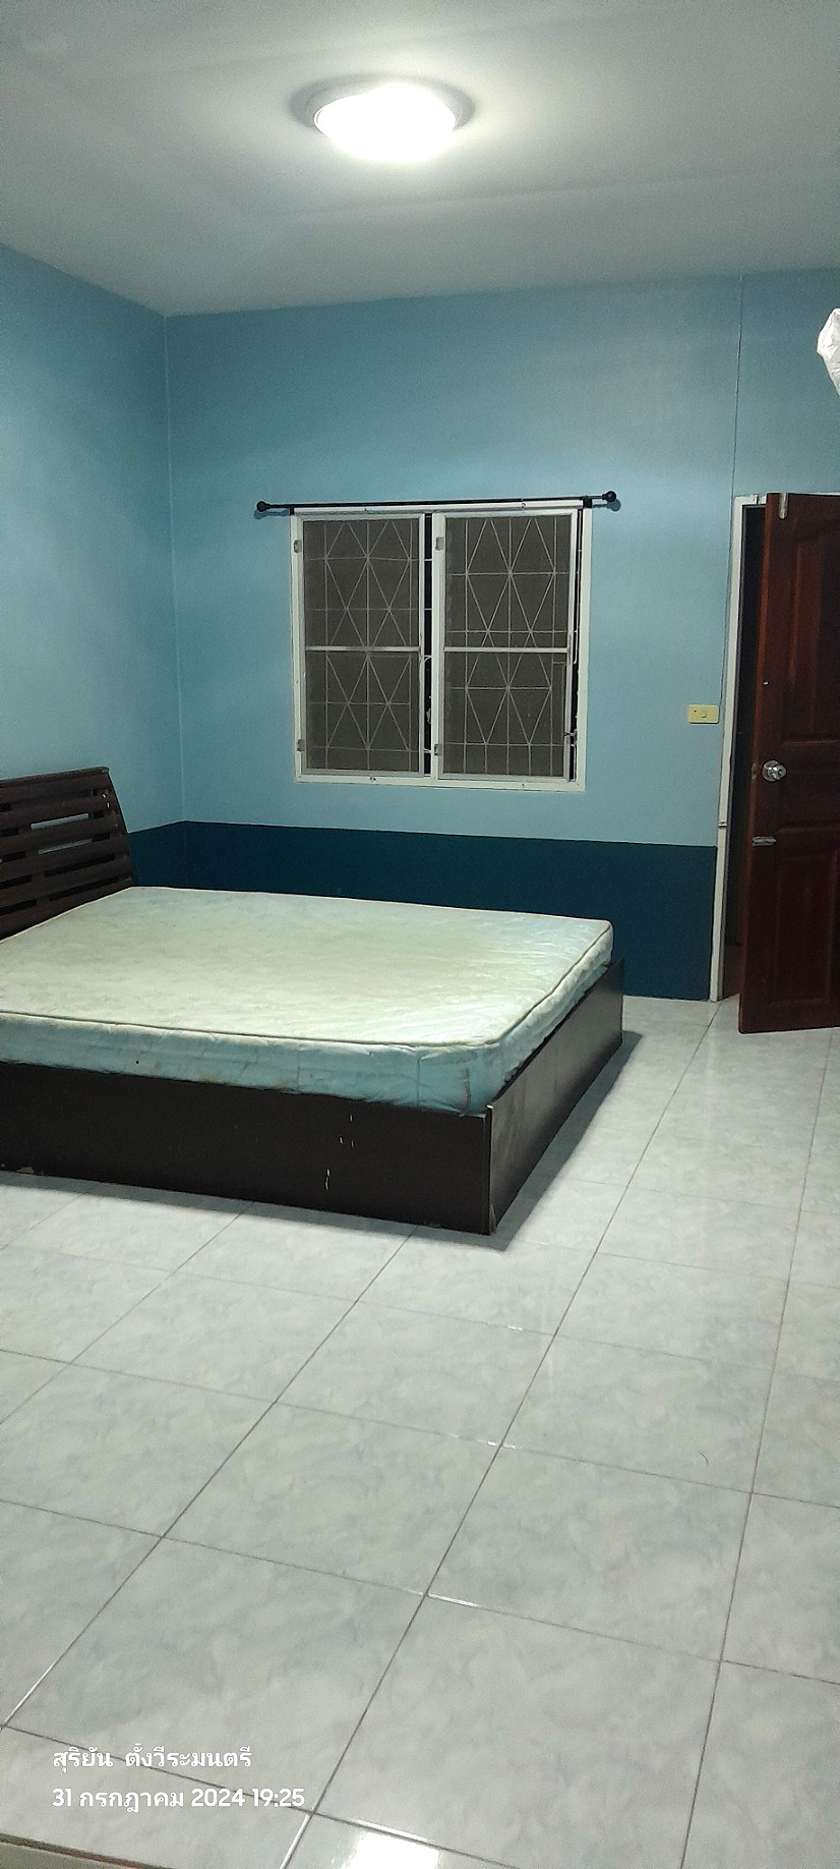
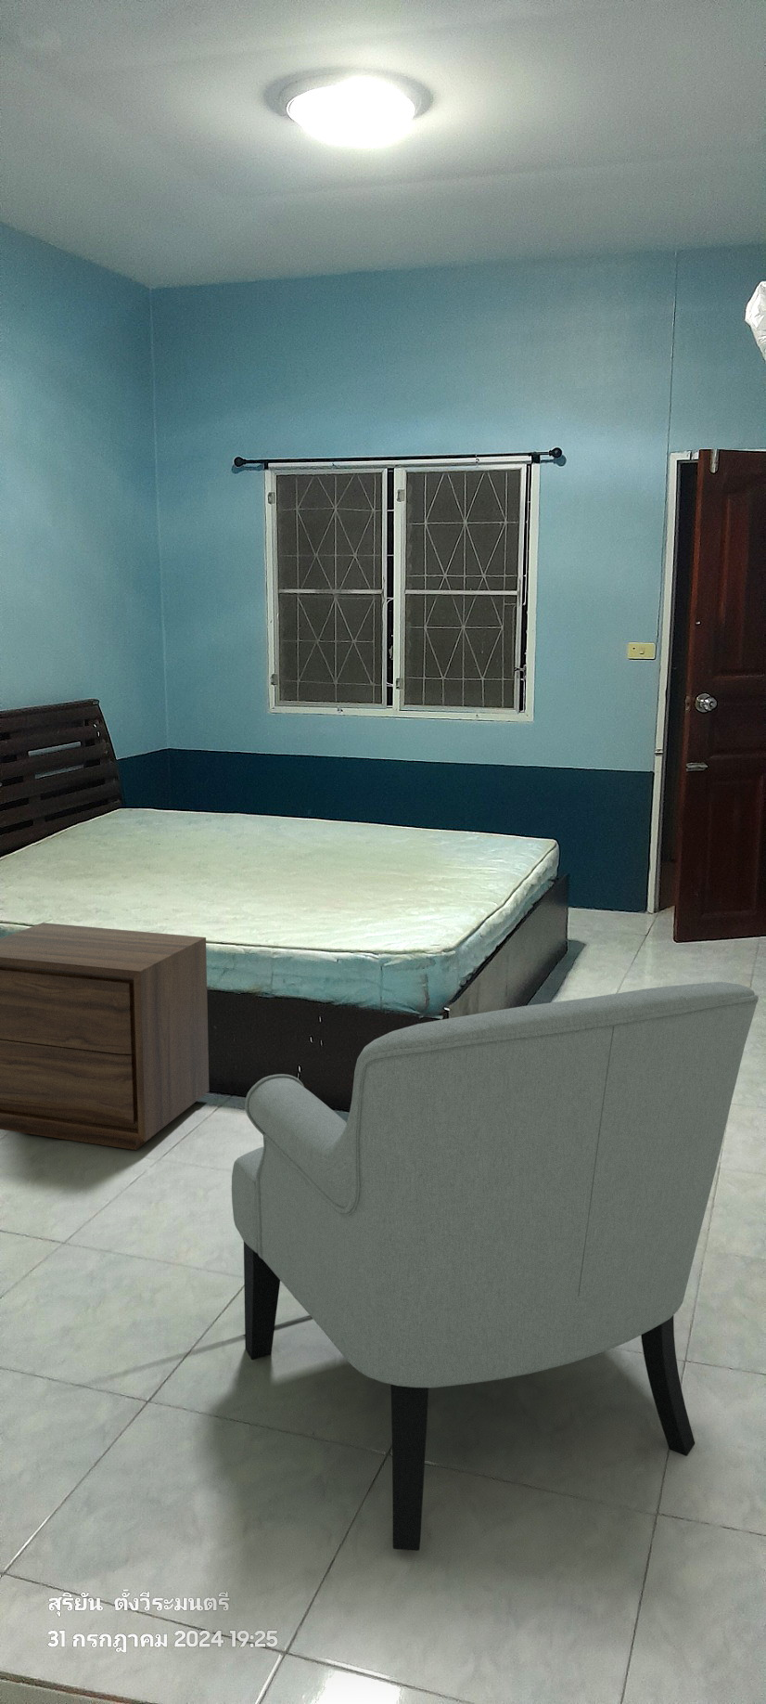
+ chair [231,981,759,1552]
+ nightstand [0,922,210,1151]
